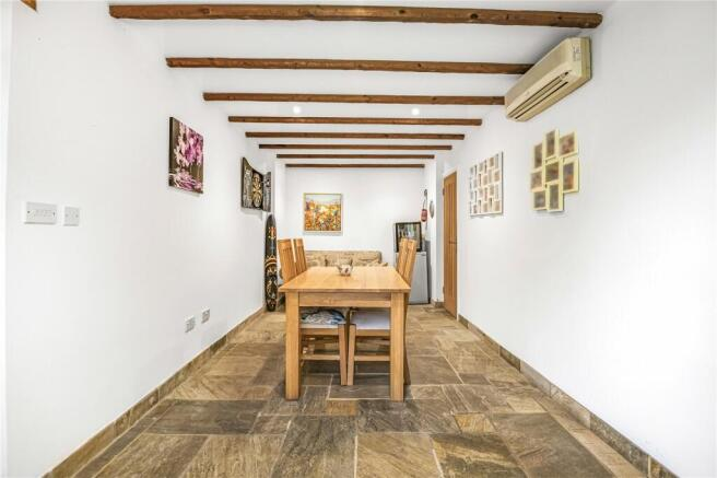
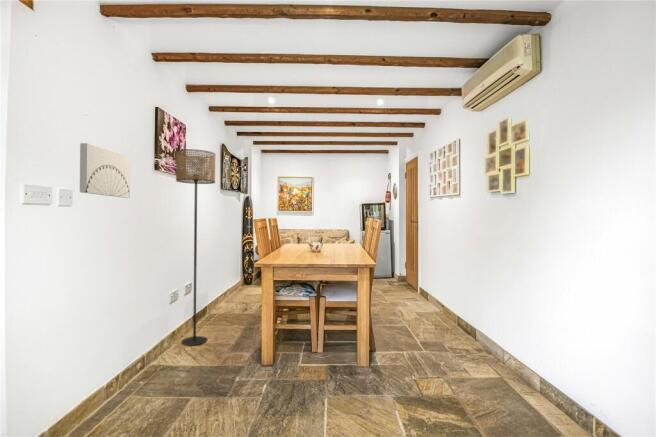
+ wall art [79,142,131,199]
+ floor lamp [175,148,217,347]
